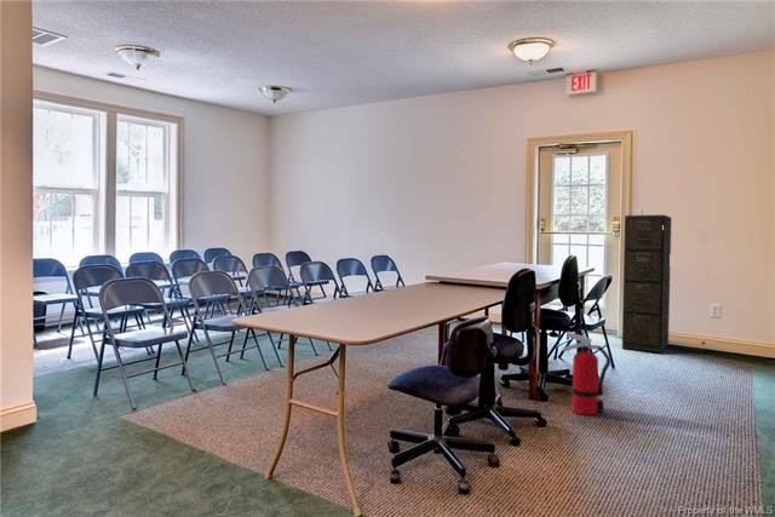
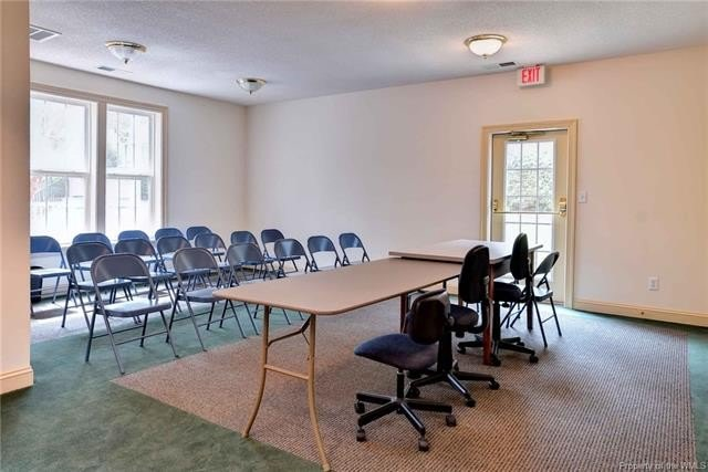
- fire extinguisher [562,328,612,417]
- filing cabinet [621,213,672,354]
